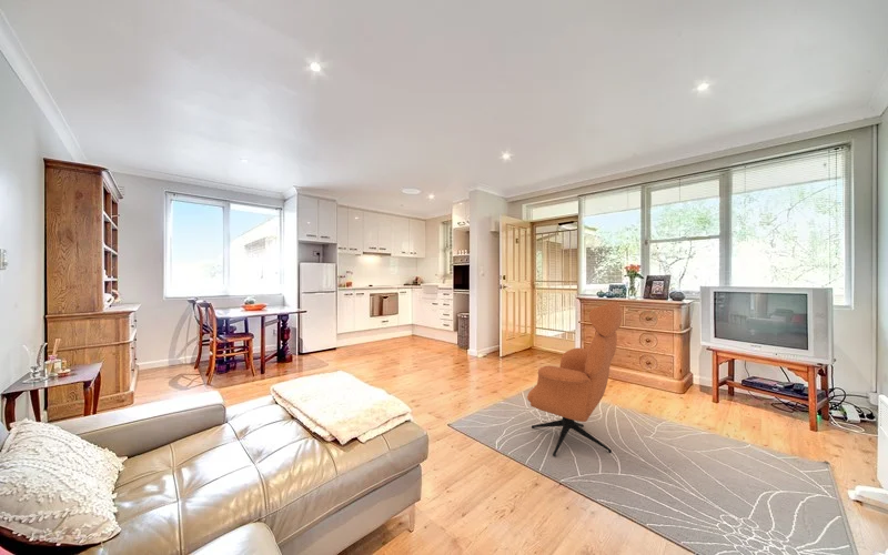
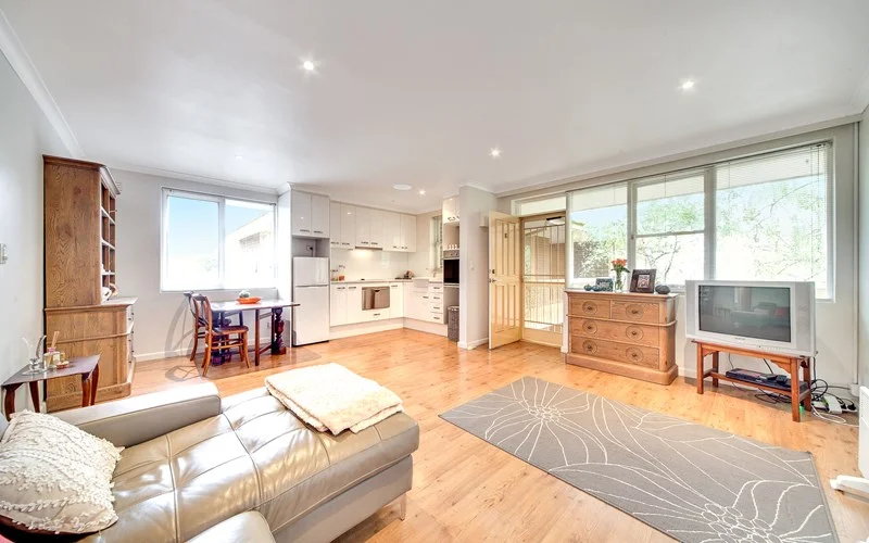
- armchair [526,301,623,457]
